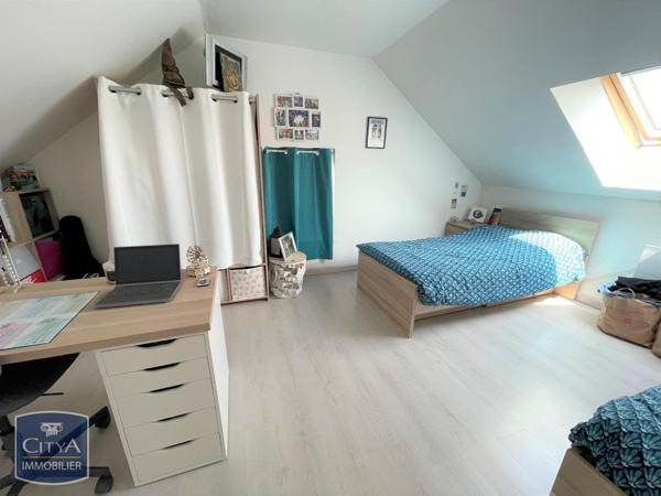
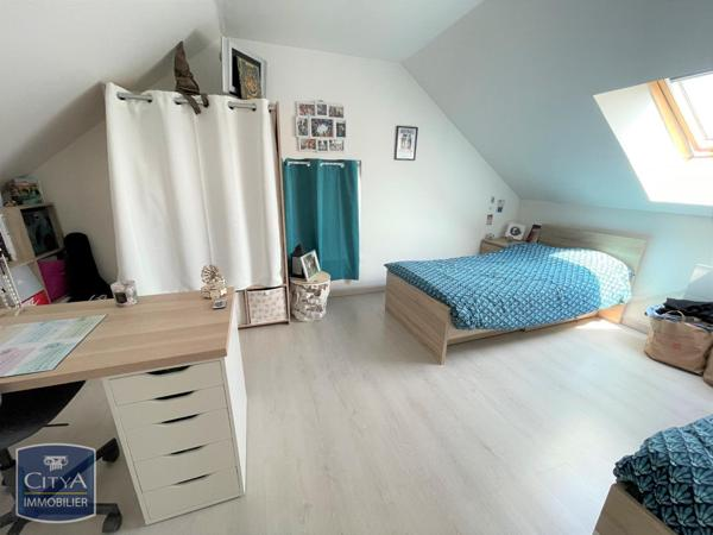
- laptop computer [93,242,183,310]
